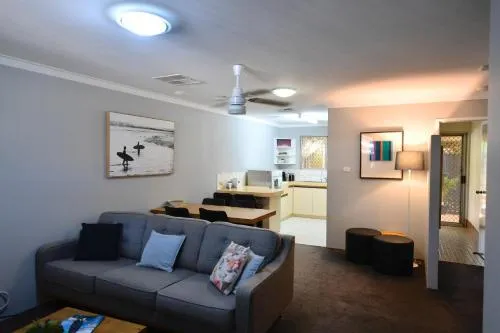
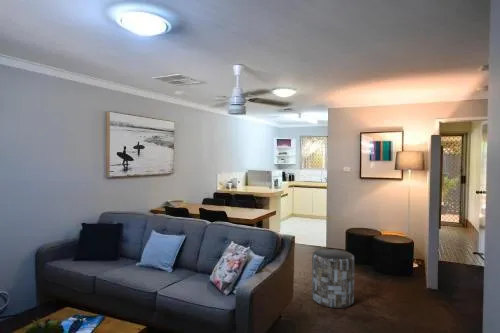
+ side table [311,248,356,309]
